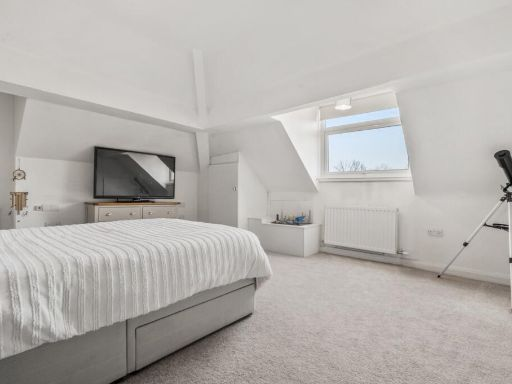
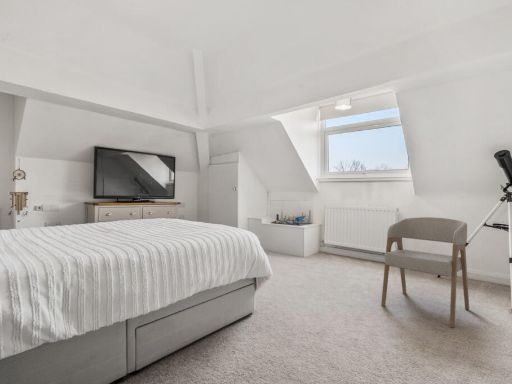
+ armchair [380,216,470,329]
